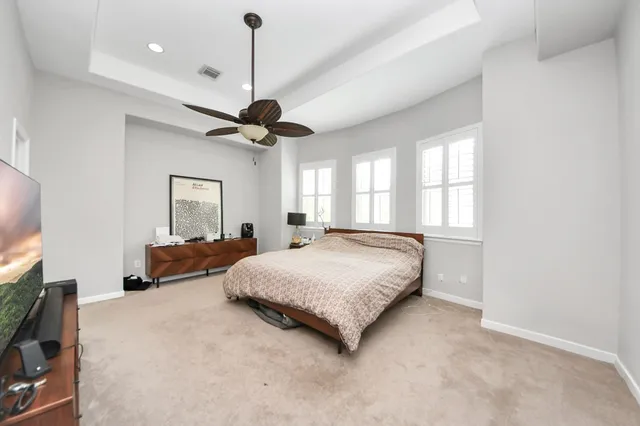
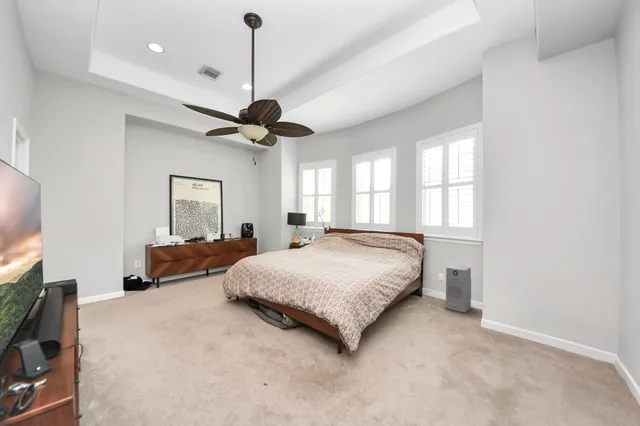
+ air purifier [444,264,472,313]
